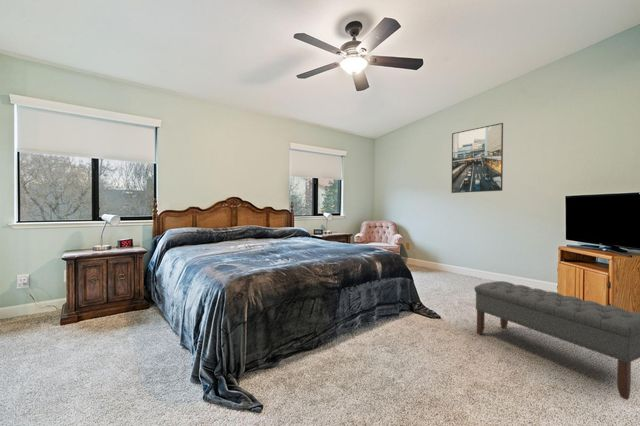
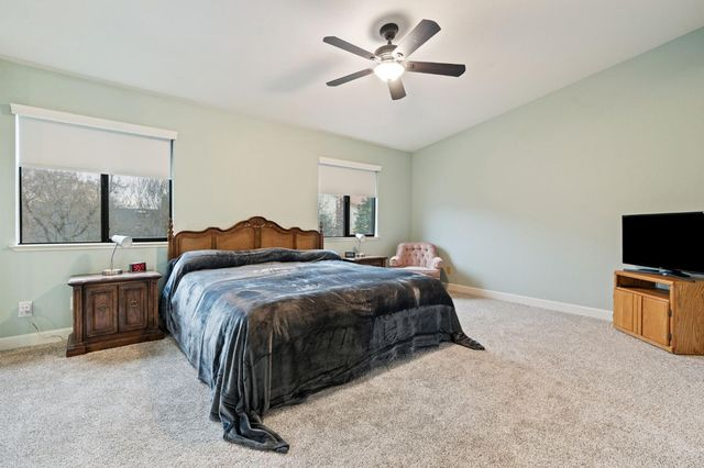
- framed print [451,122,504,194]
- bench [473,280,640,401]
